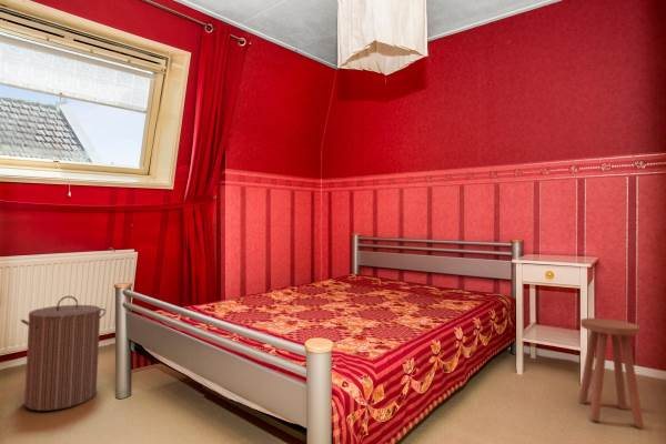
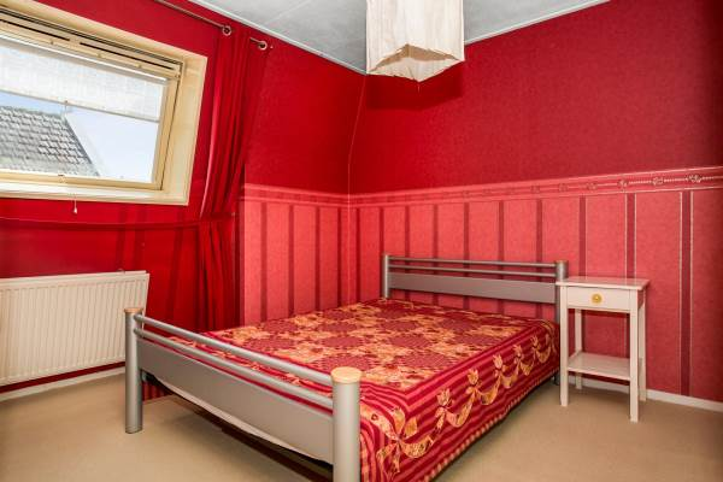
- laundry hamper [20,295,107,412]
- stool [577,317,645,428]
